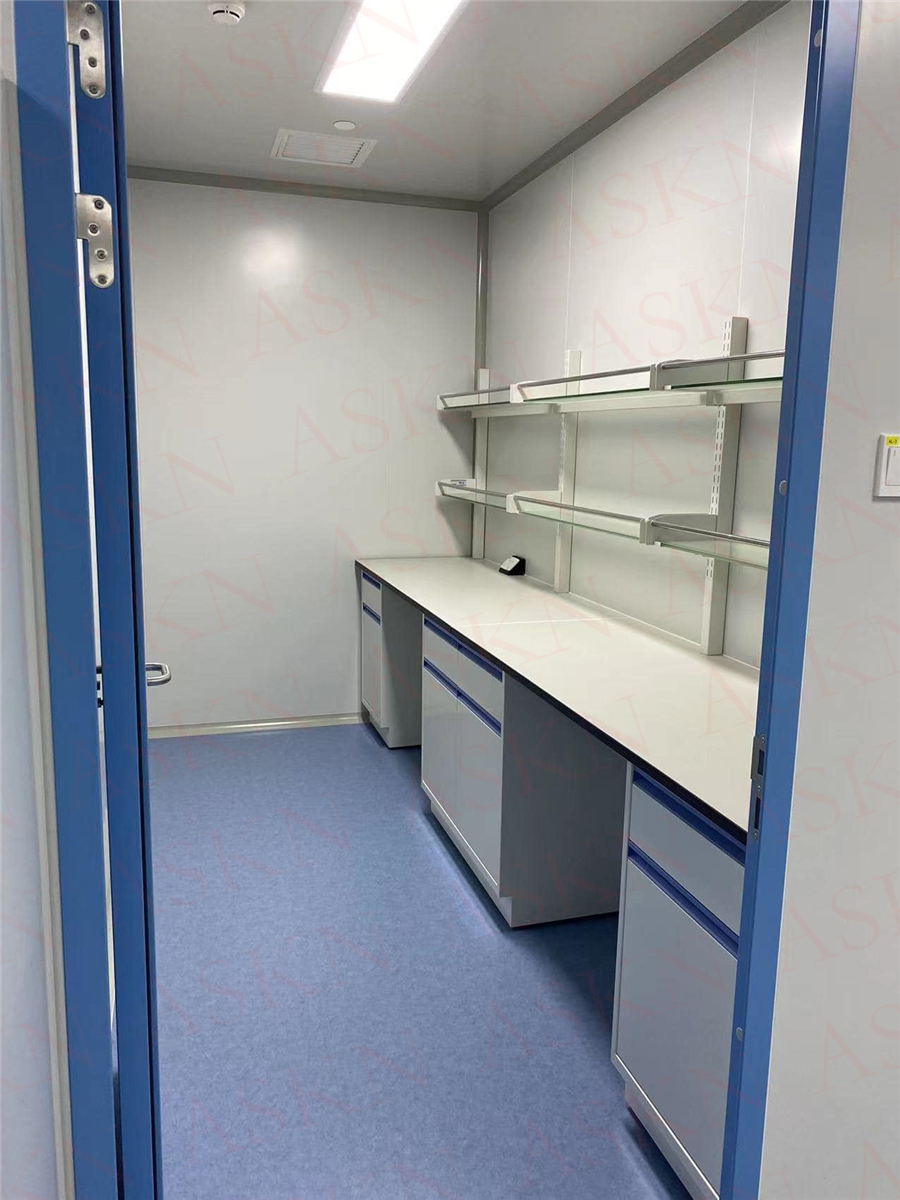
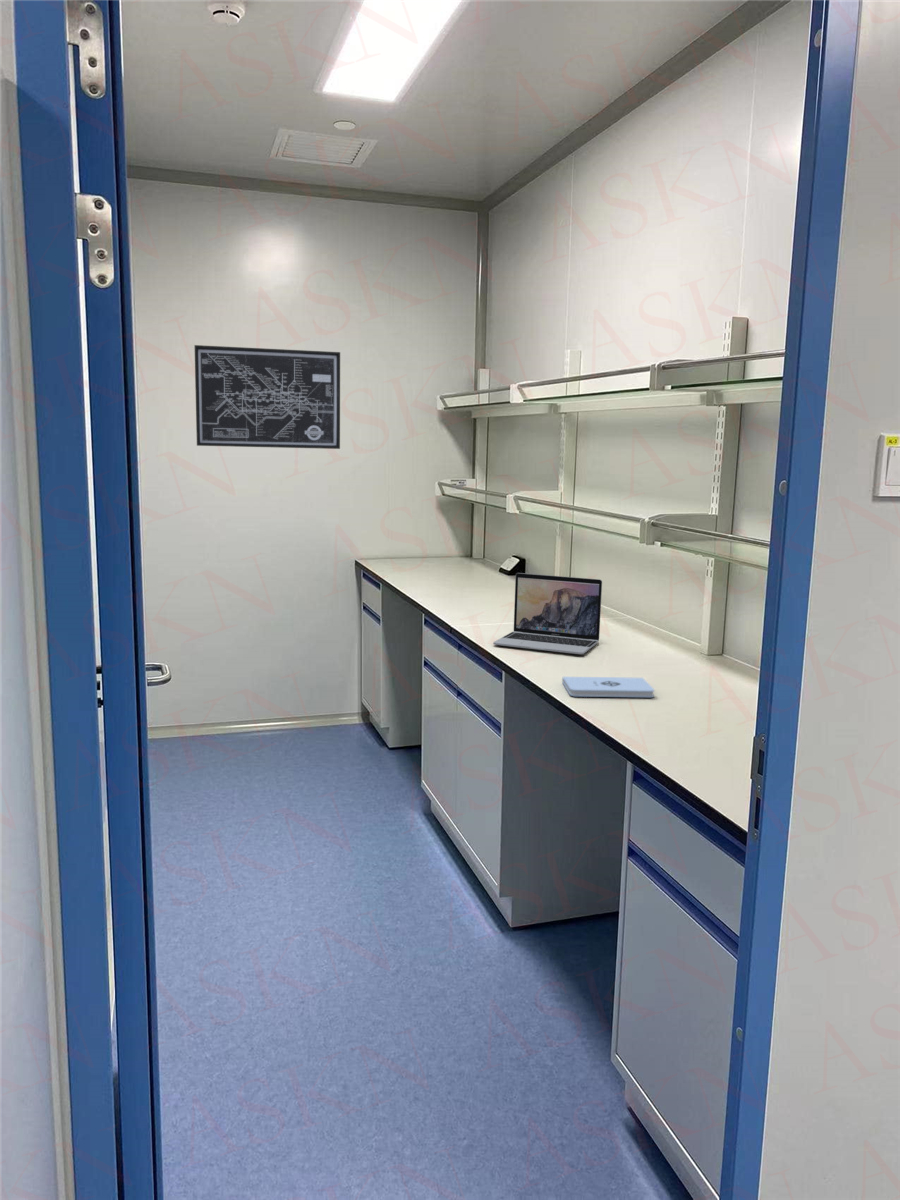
+ notepad [561,676,655,698]
+ wall art [193,344,341,450]
+ laptop [492,572,603,655]
